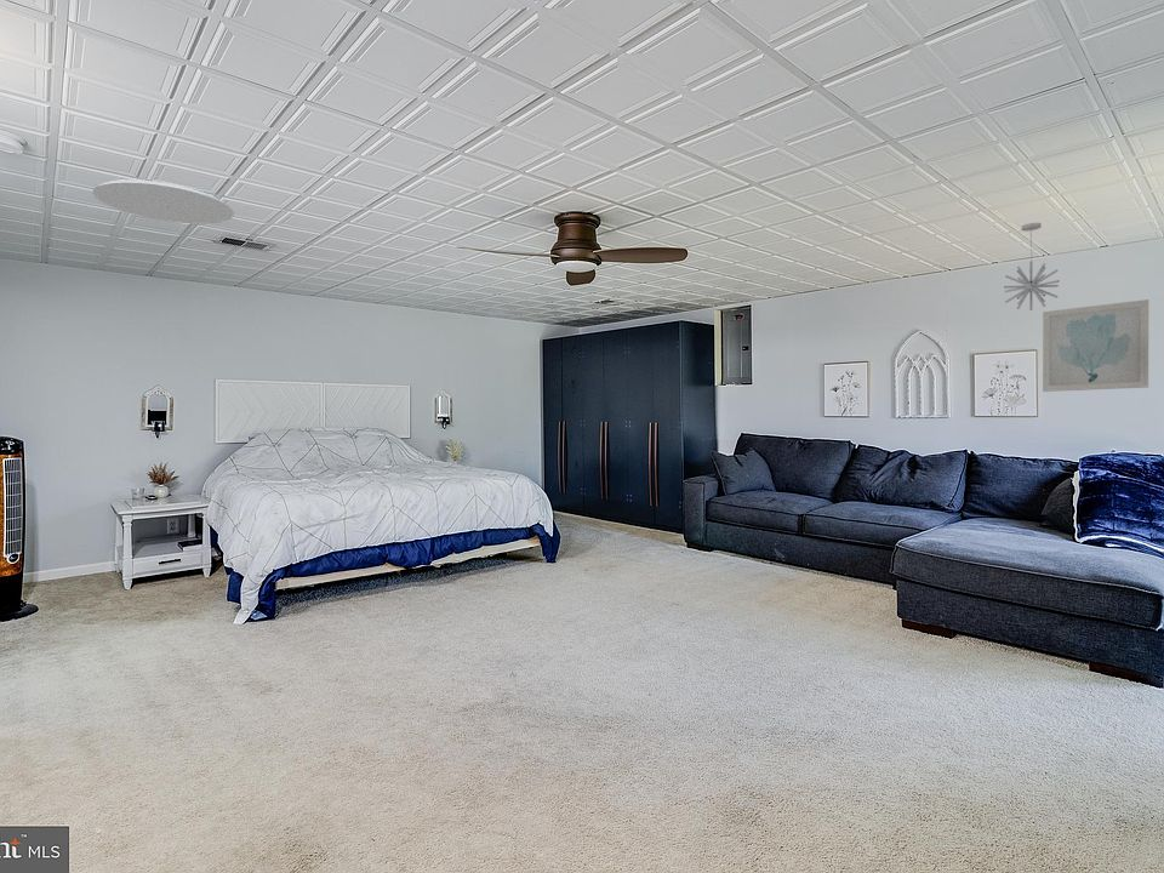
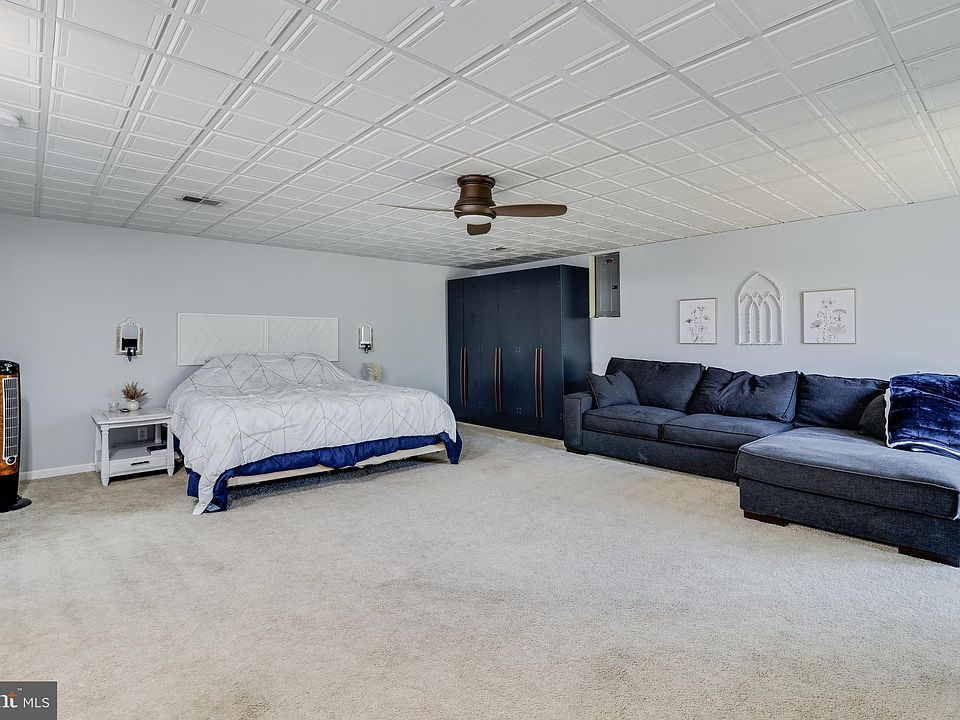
- pendant light [1003,222,1060,312]
- ceiling lamp [92,178,235,226]
- wall art [1042,298,1149,393]
